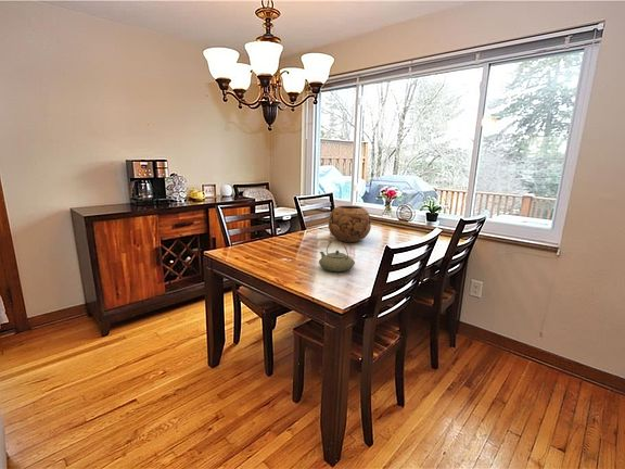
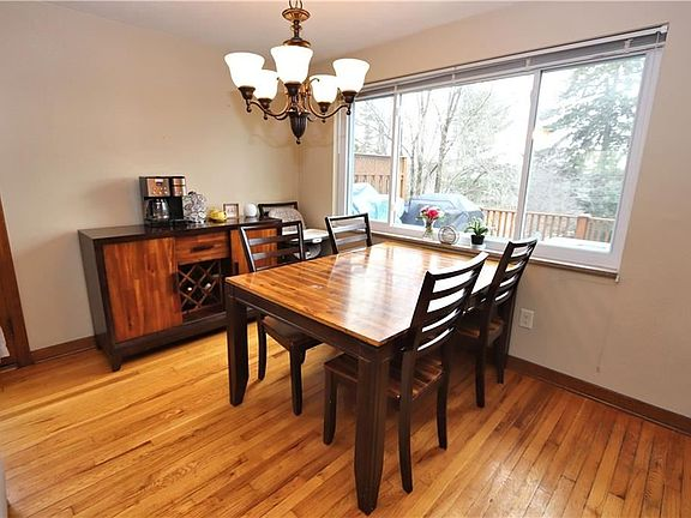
- decorative bowl [328,205,372,243]
- teapot [318,239,356,272]
